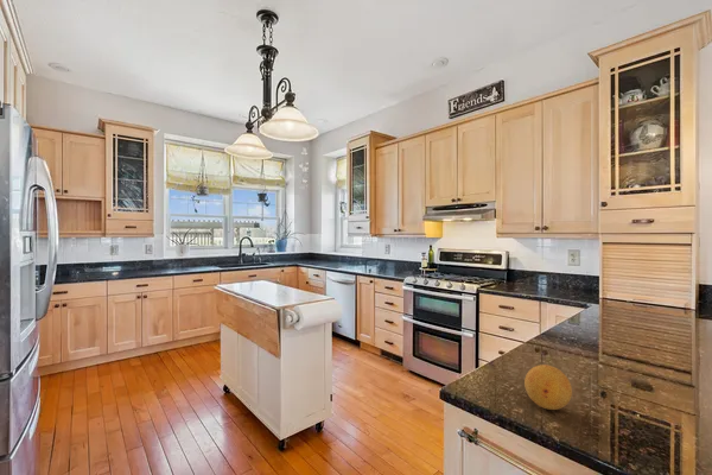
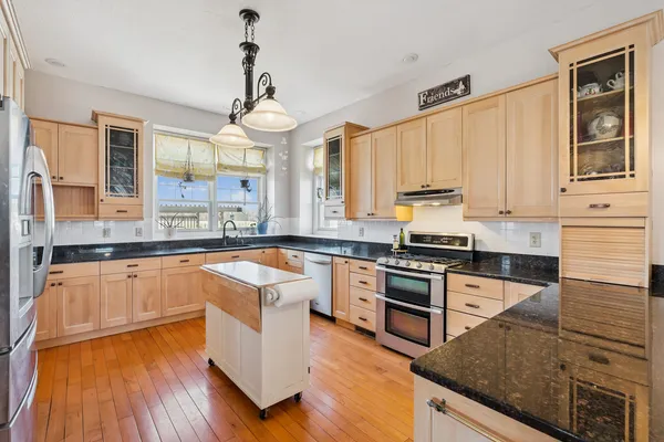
- fruit [523,363,573,411]
